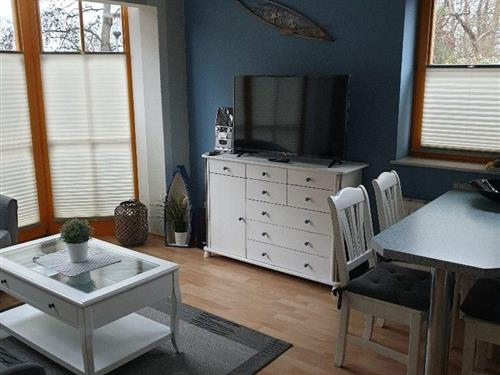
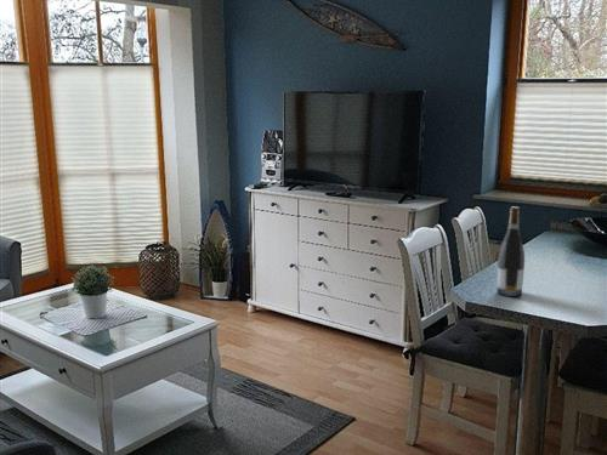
+ wine bottle [497,206,526,297]
